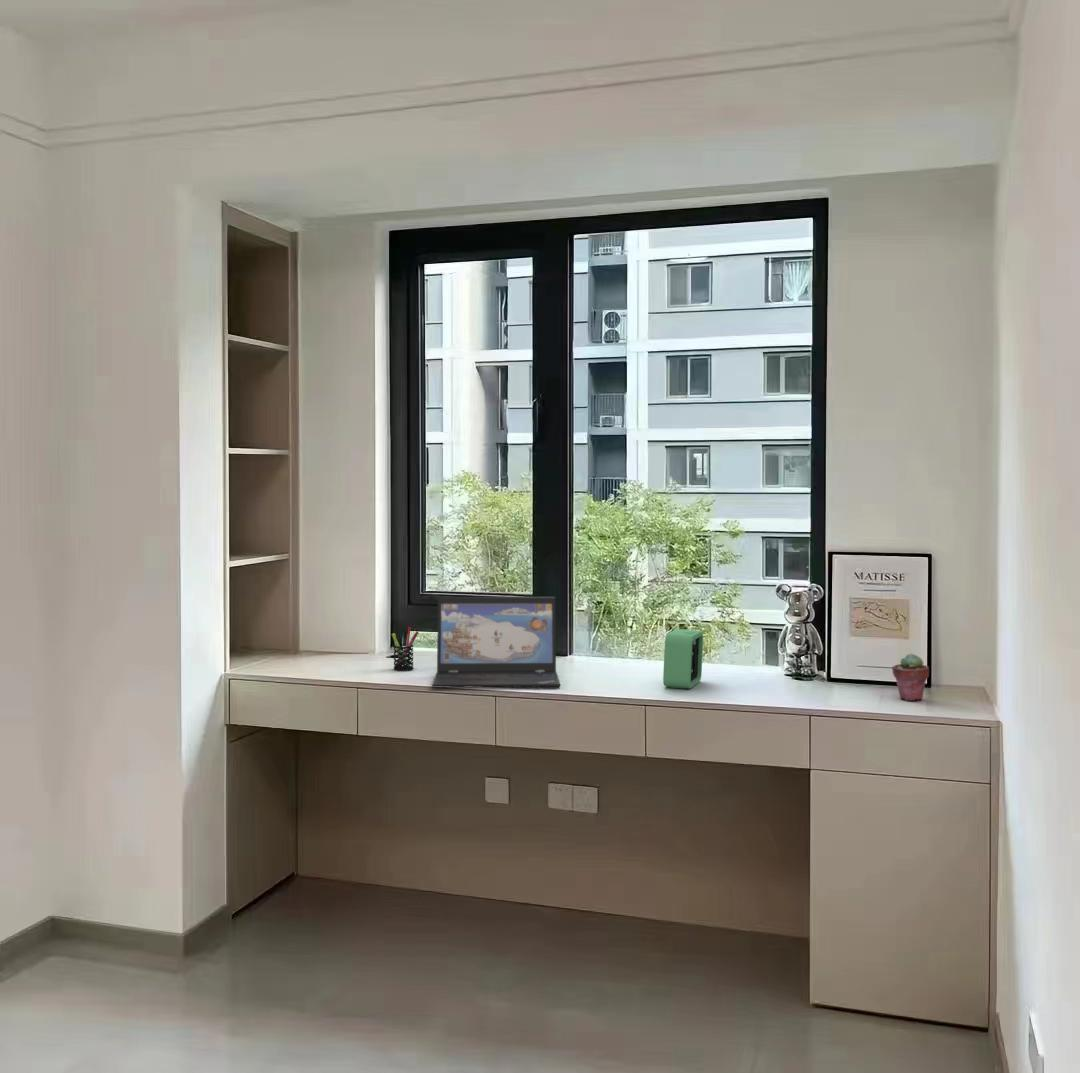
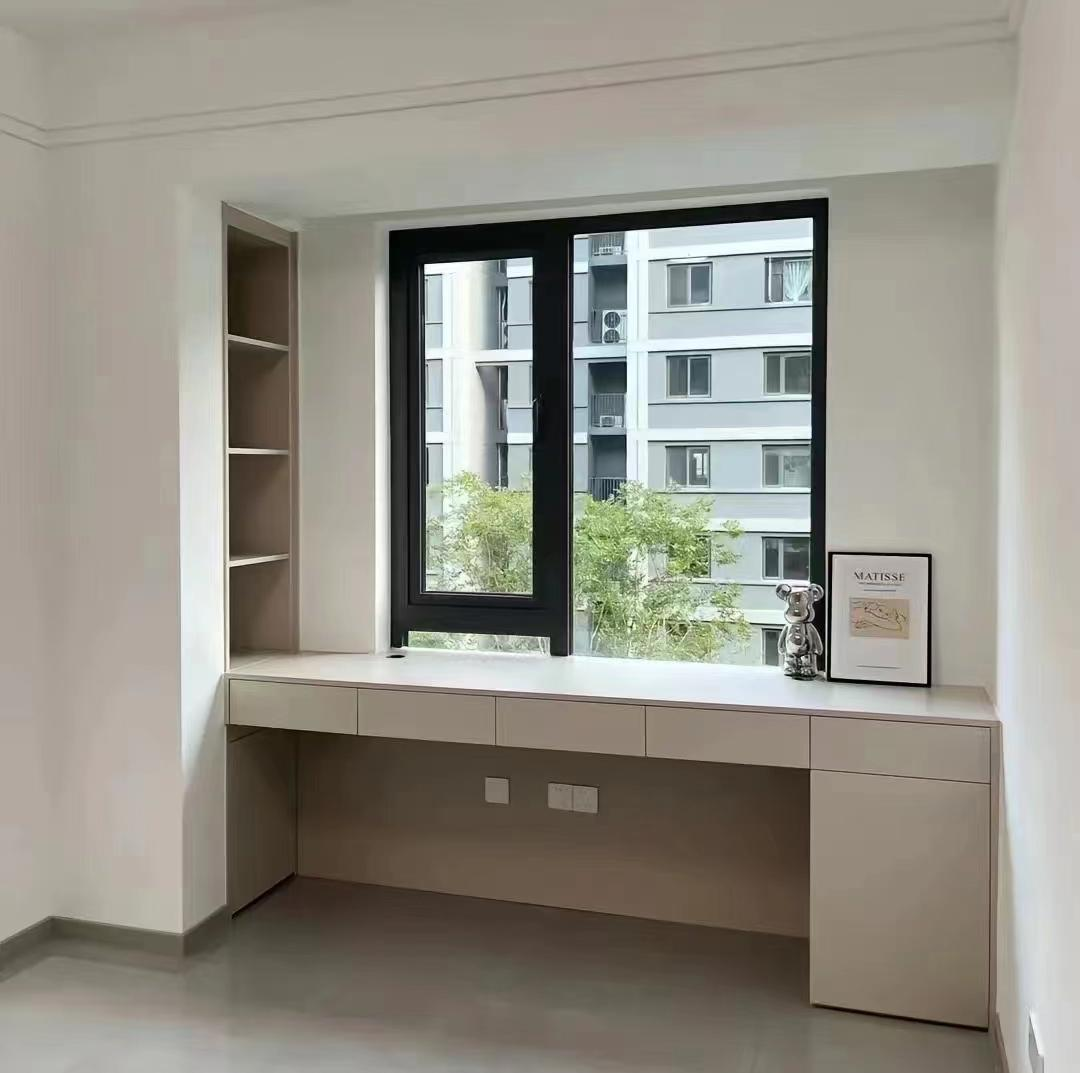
- potted succulent [891,652,930,702]
- alarm clock [662,628,704,690]
- laptop [431,596,561,688]
- pen holder [390,626,420,672]
